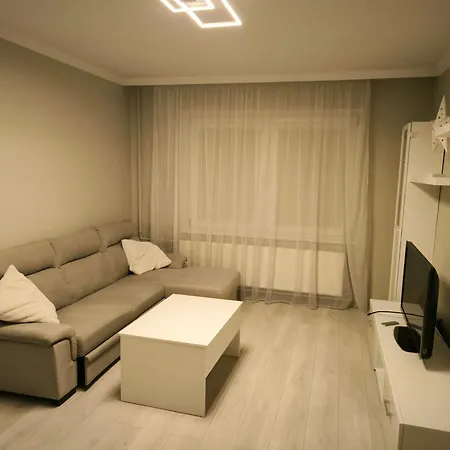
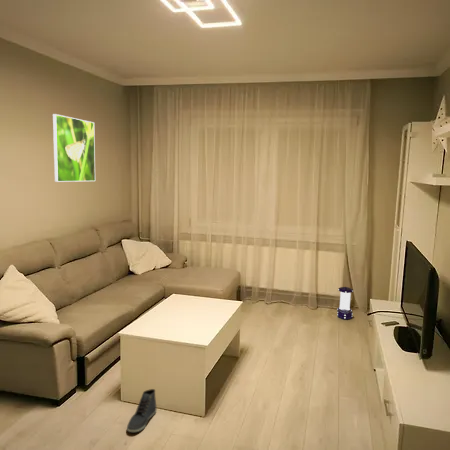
+ sneaker [126,388,157,433]
+ lantern [336,286,354,320]
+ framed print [52,113,96,183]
